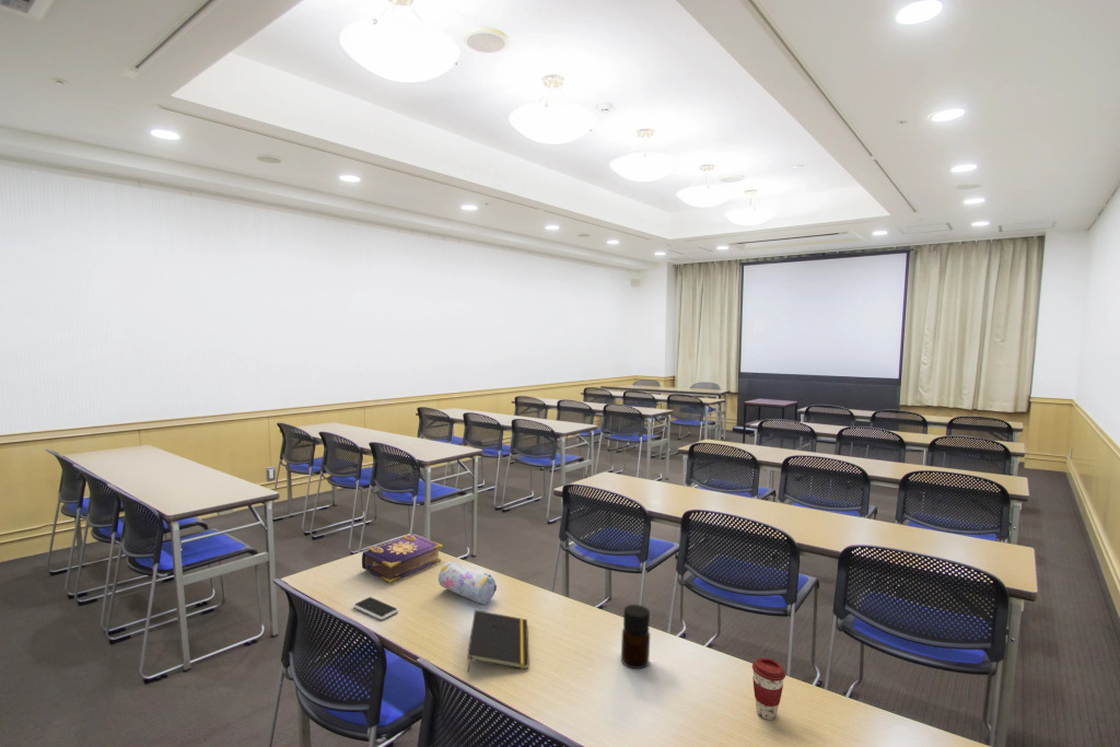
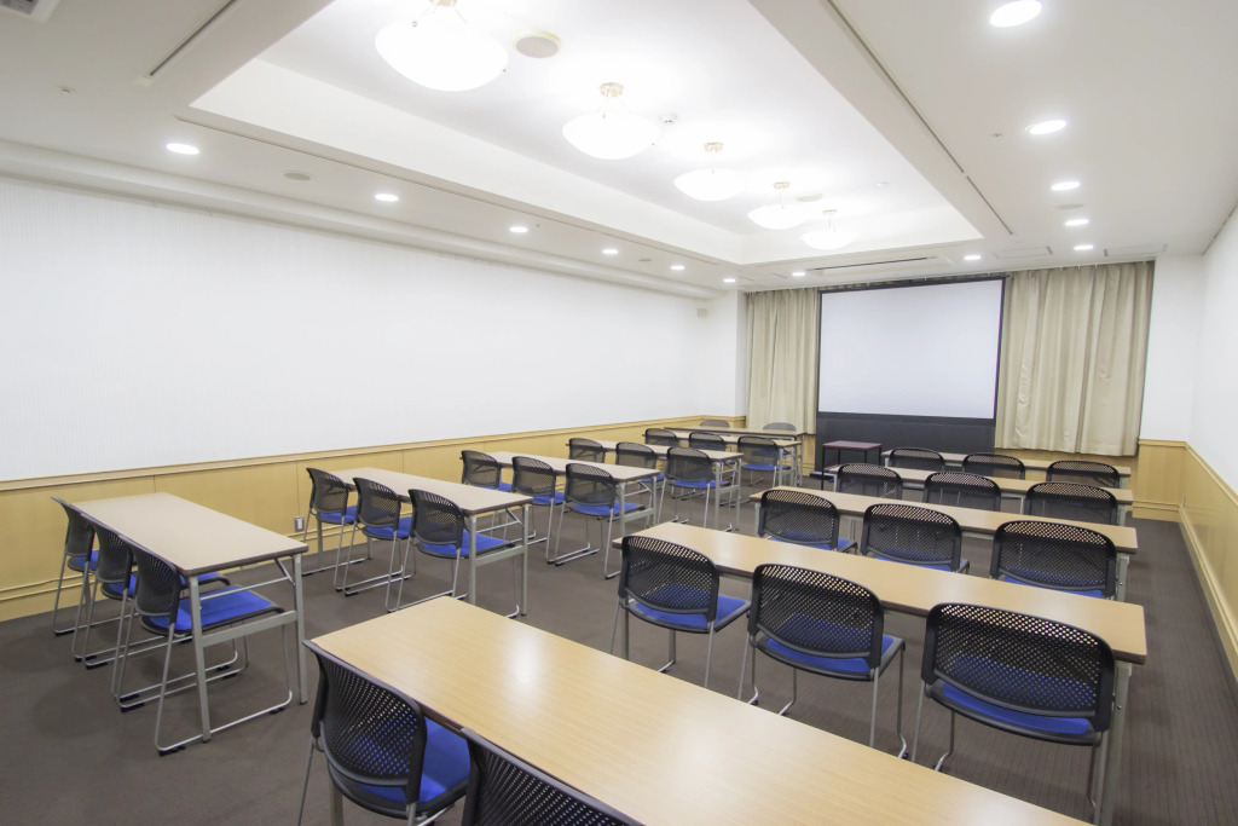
- notepad [466,609,529,674]
- bottle [620,604,651,669]
- pencil case [438,560,498,605]
- coffee cup [751,656,786,721]
- smartphone [352,596,399,621]
- book [361,533,443,584]
